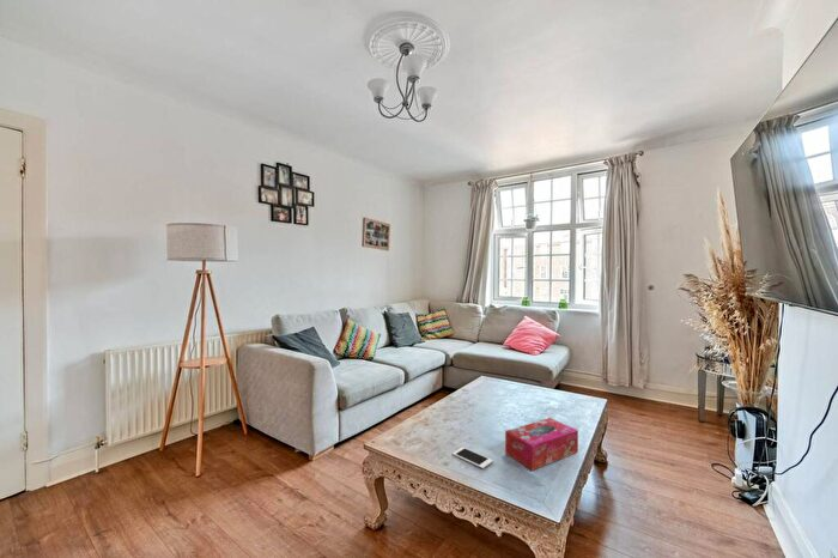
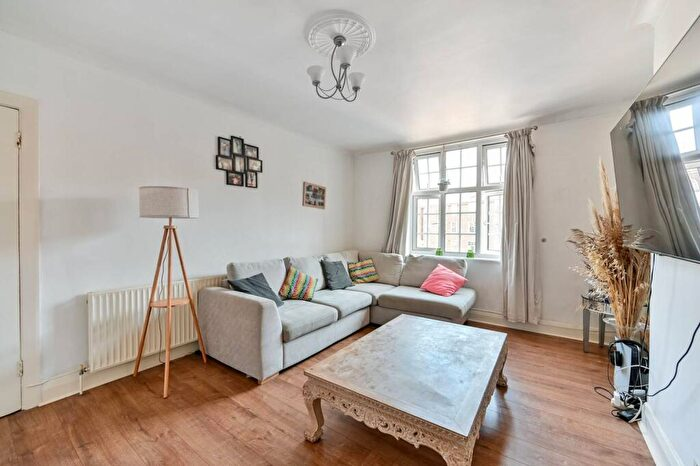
- cell phone [451,445,494,469]
- tissue box [504,417,579,472]
